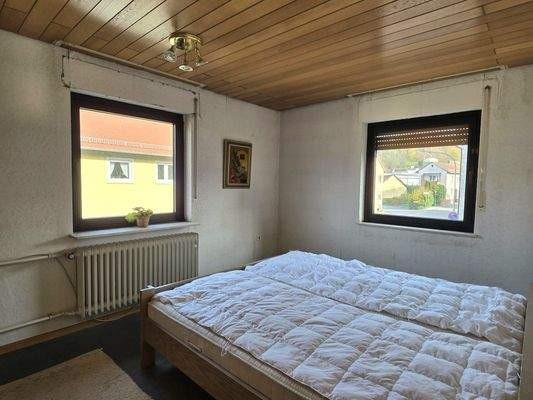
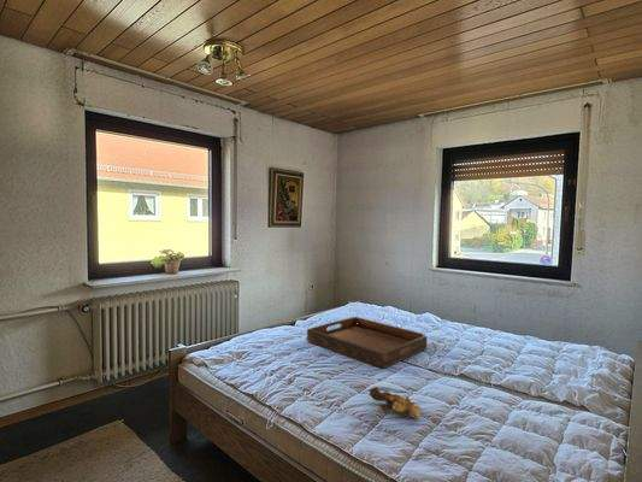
+ serving tray [306,316,428,370]
+ teddy bear [369,386,423,418]
